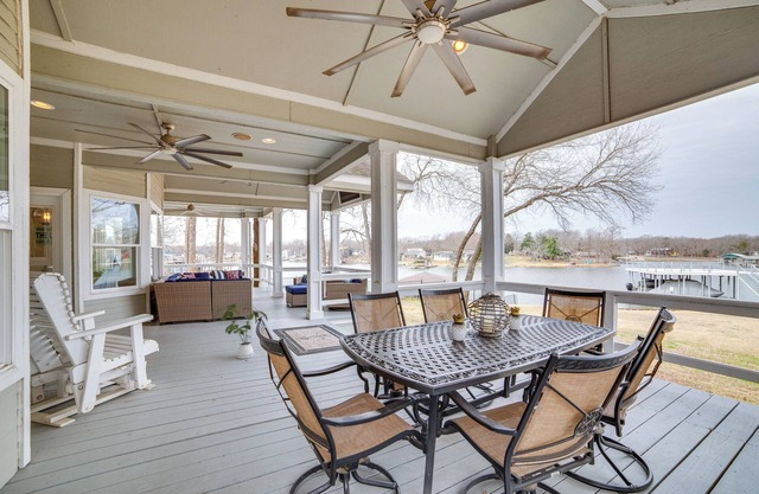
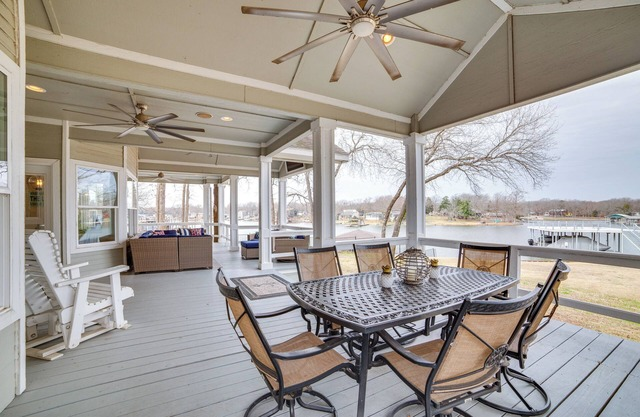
- house plant [212,302,269,360]
